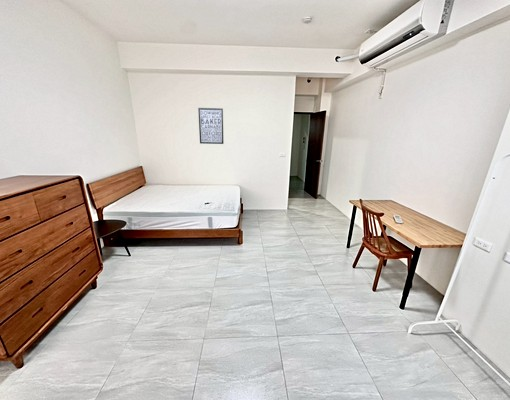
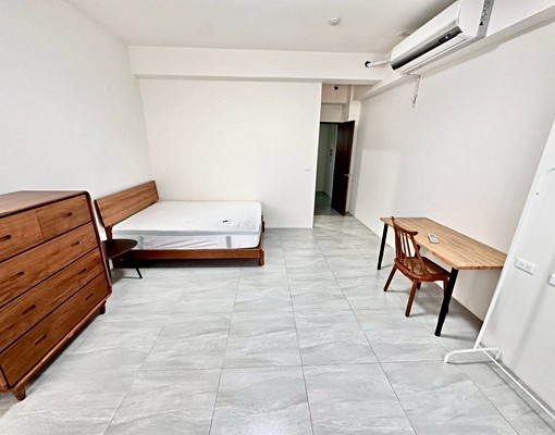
- wall art [197,107,225,145]
